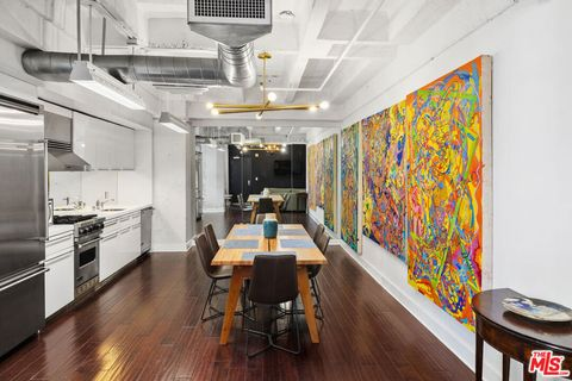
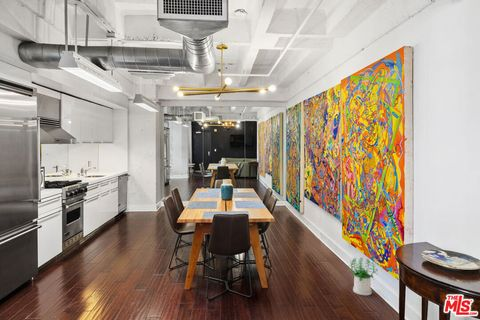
+ potted plant [347,256,379,296]
